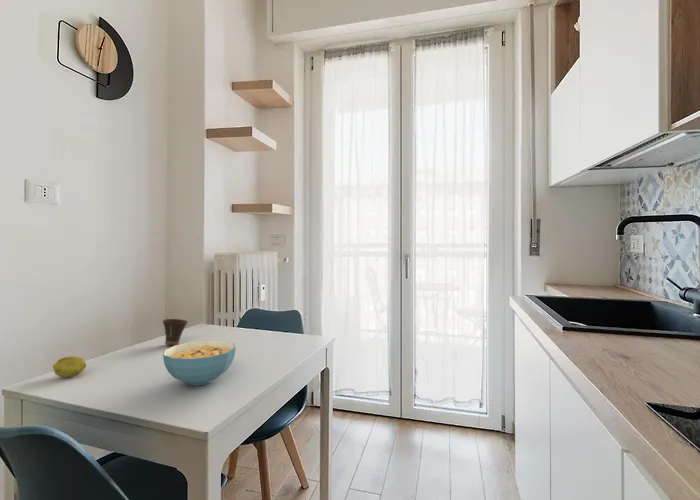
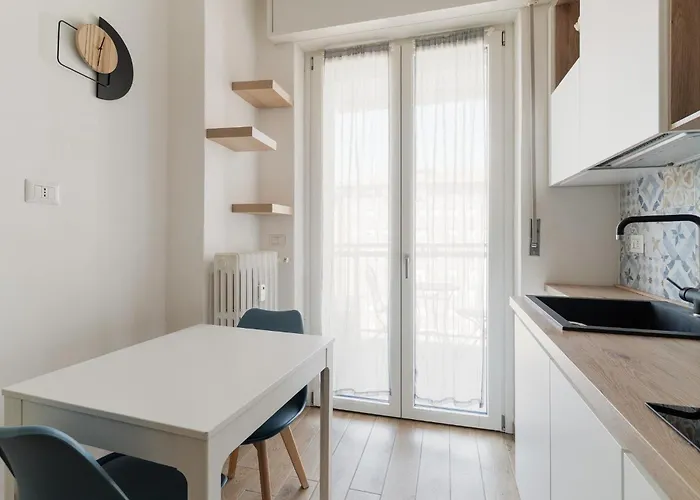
- cup [162,318,189,346]
- cereal bowl [162,339,236,387]
- fruit [52,355,87,378]
